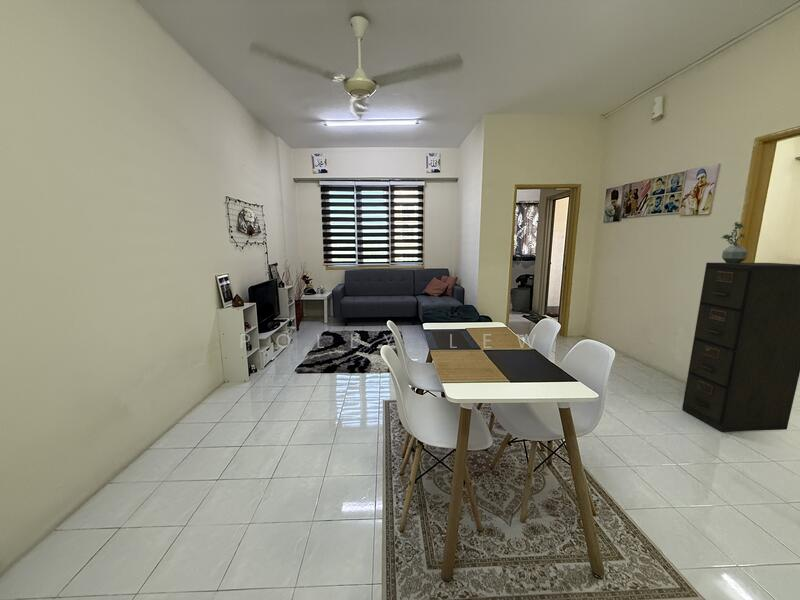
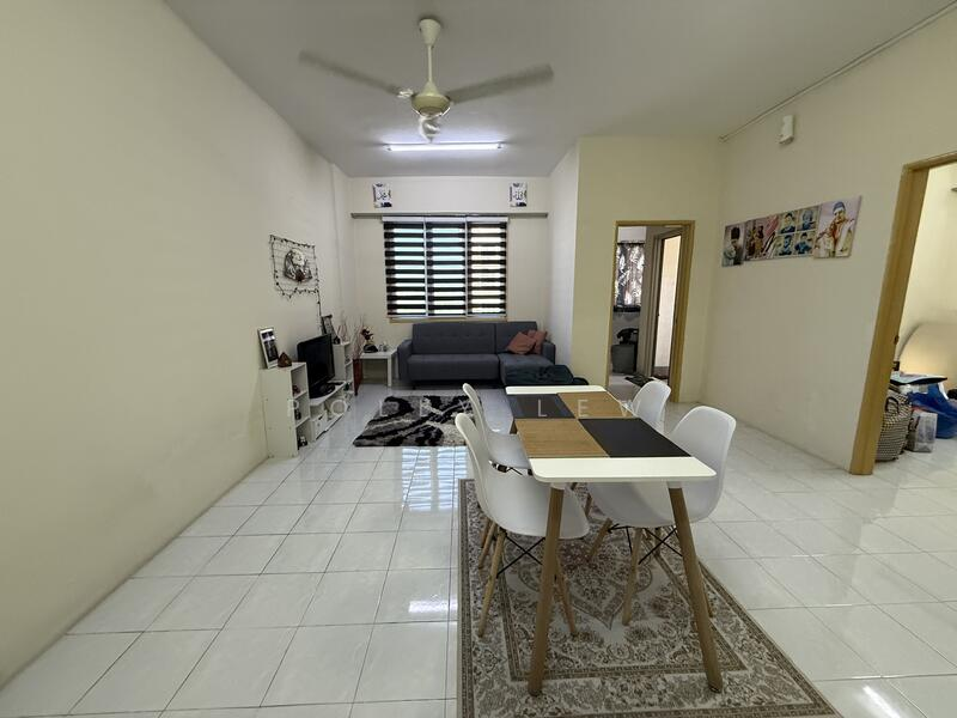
- potted plant [720,221,749,263]
- filing cabinet [681,262,800,433]
